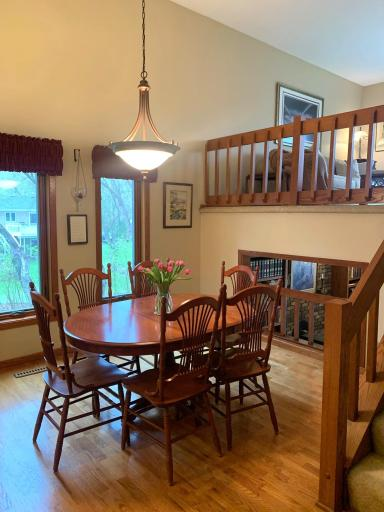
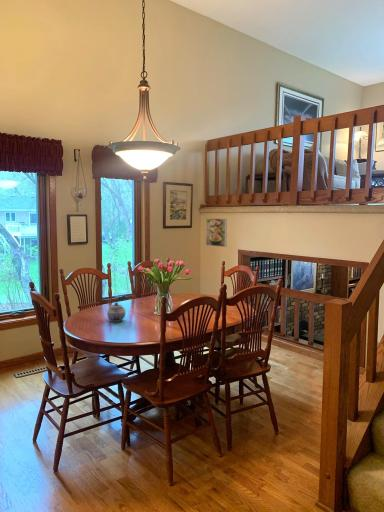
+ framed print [205,218,228,248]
+ teapot [106,302,126,322]
